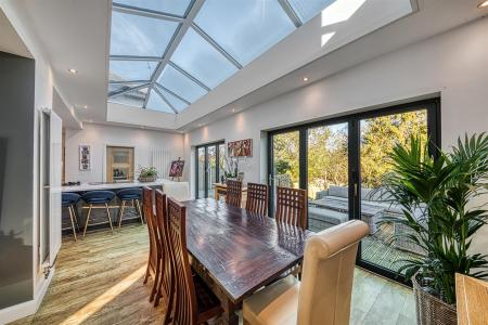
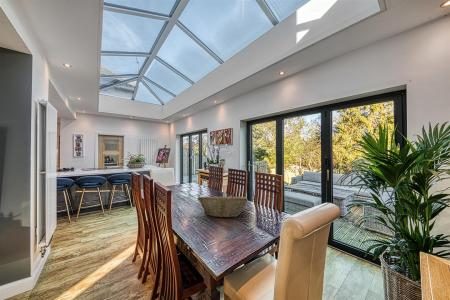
+ fruit basket [197,193,249,219]
